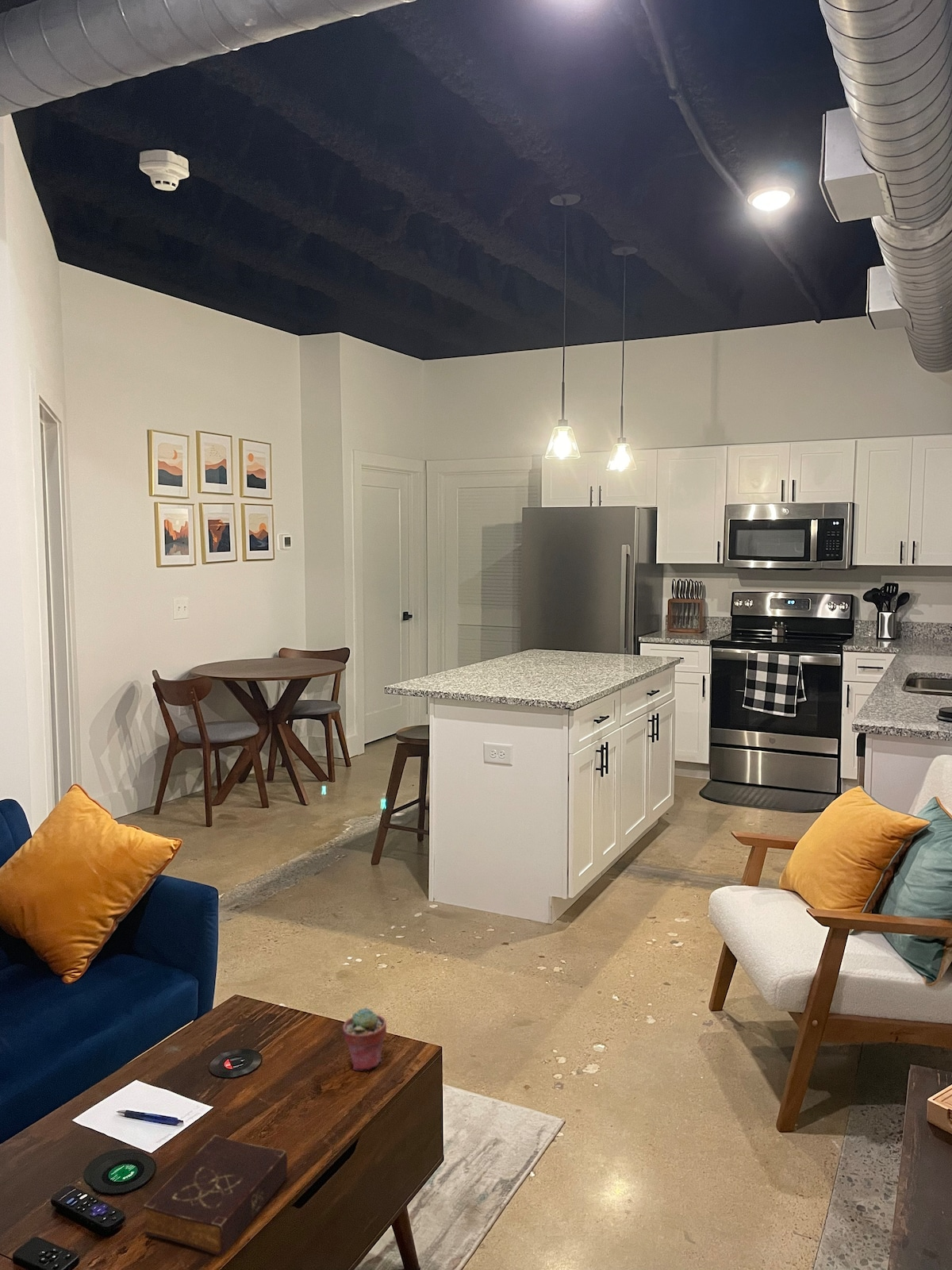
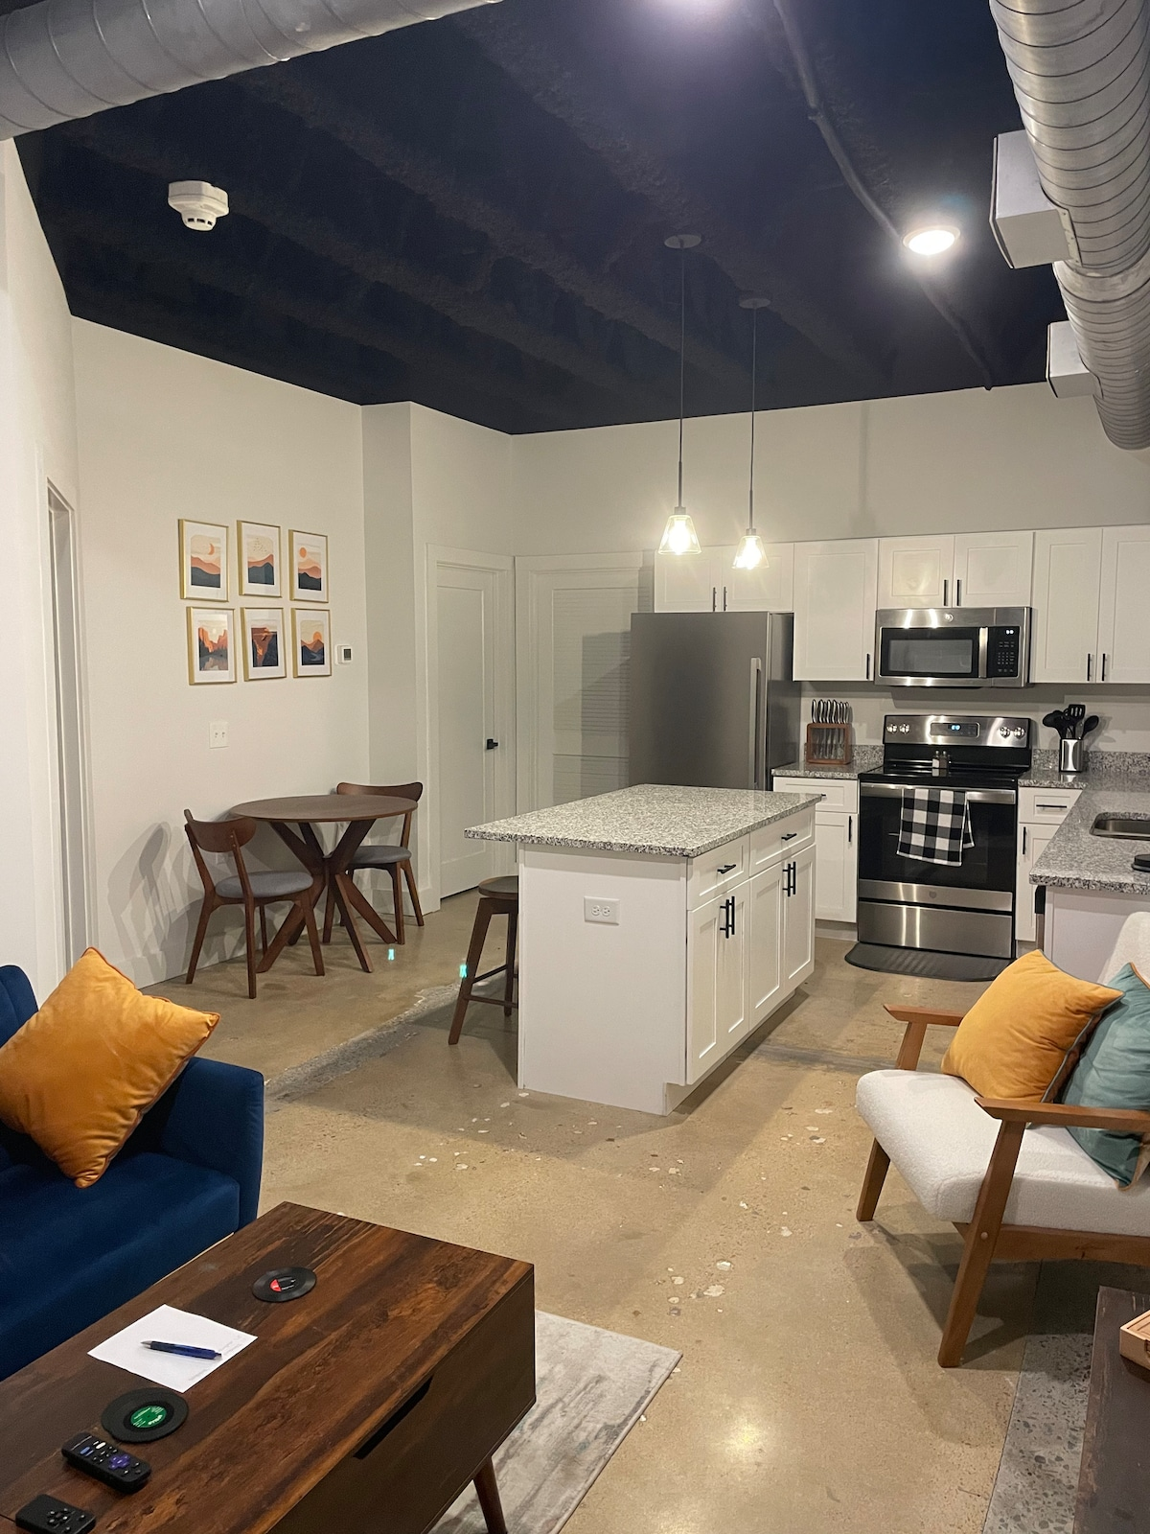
- book [143,1134,288,1257]
- potted succulent [341,1007,387,1072]
